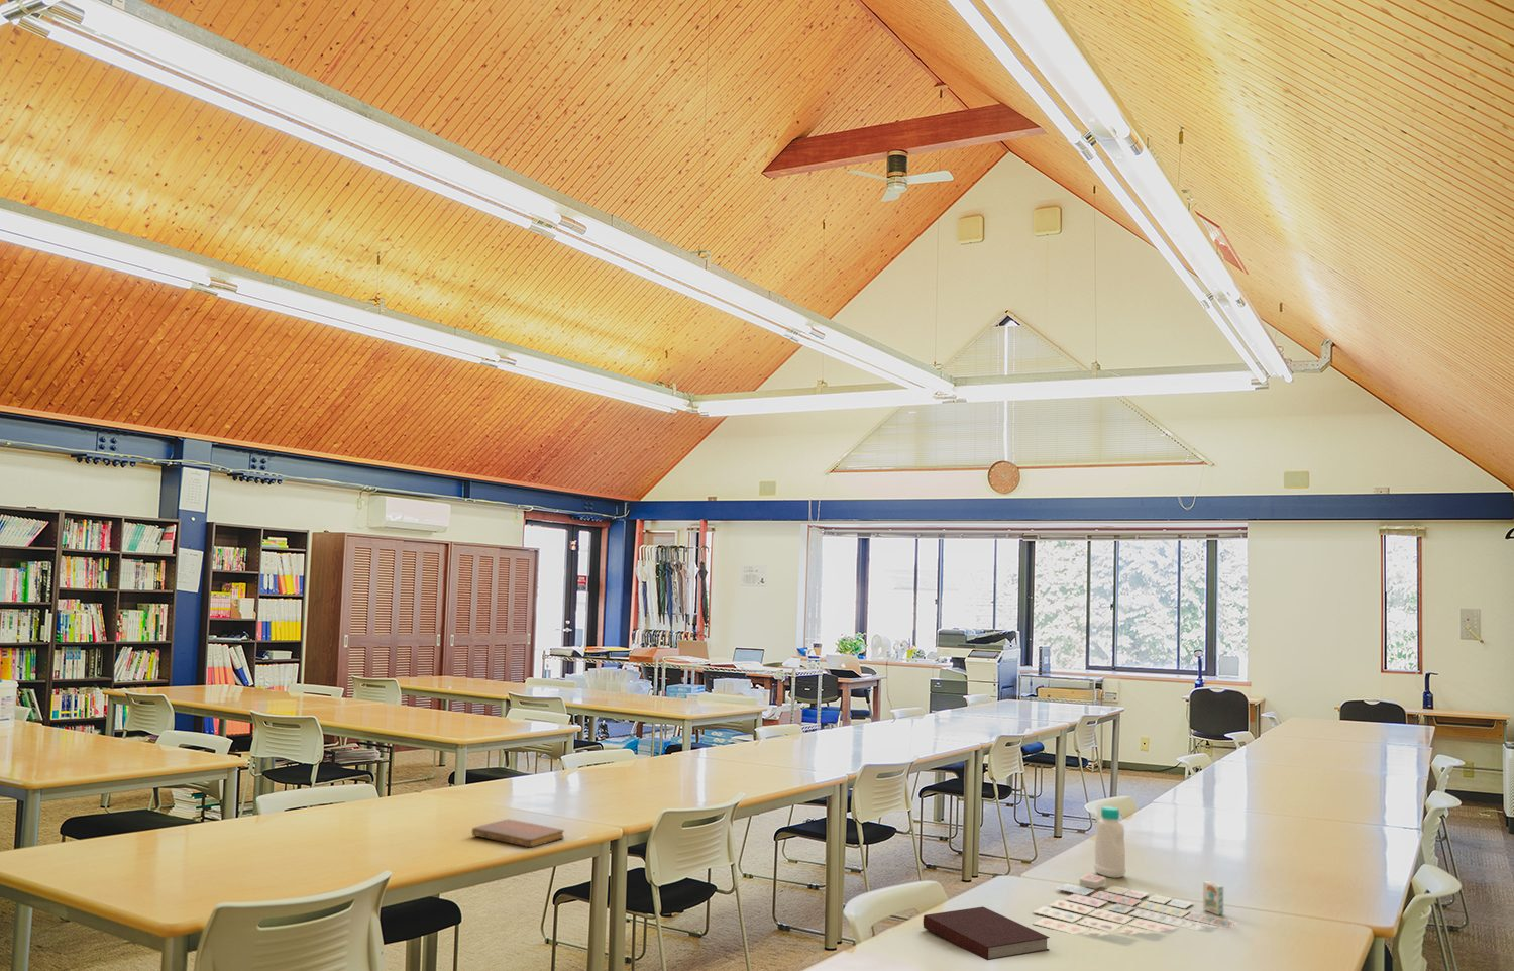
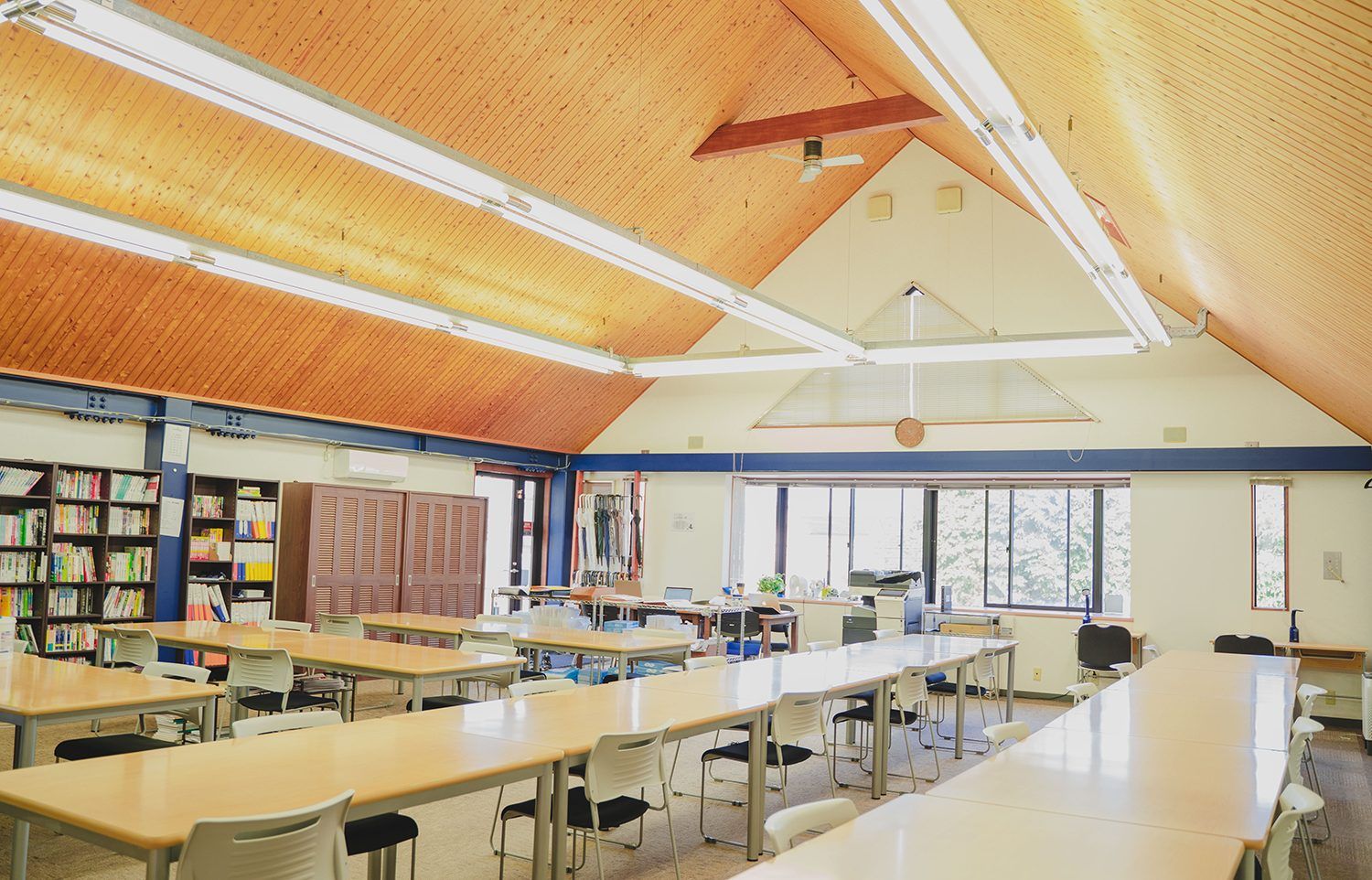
- bottle [1094,805,1127,879]
- notebook [471,819,565,849]
- notebook [923,906,1051,961]
- board game [1032,873,1238,937]
